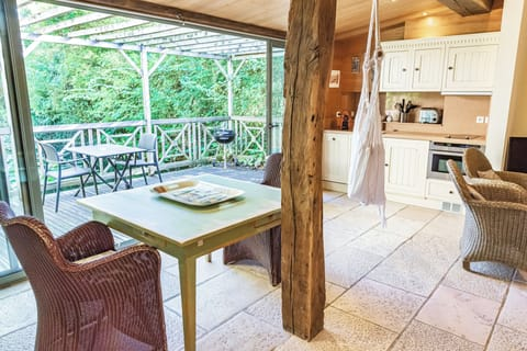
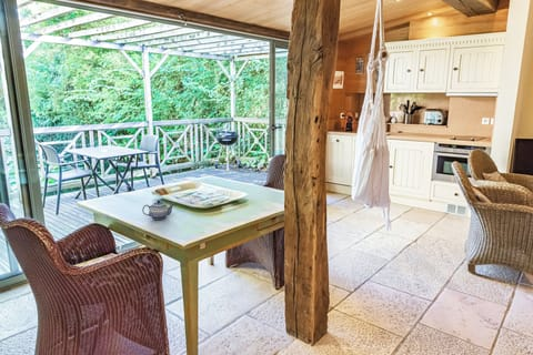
+ teapot [141,199,174,221]
